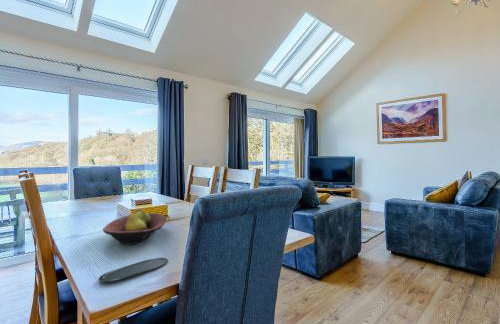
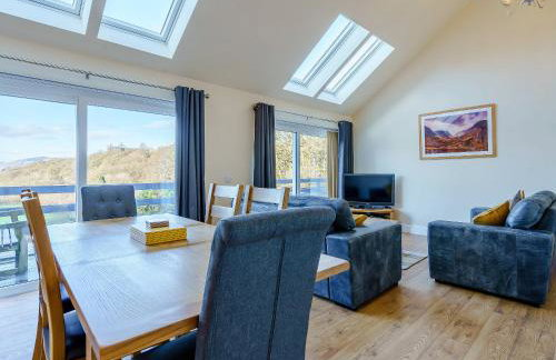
- oval tray [98,257,169,283]
- fruit bowl [102,208,167,246]
